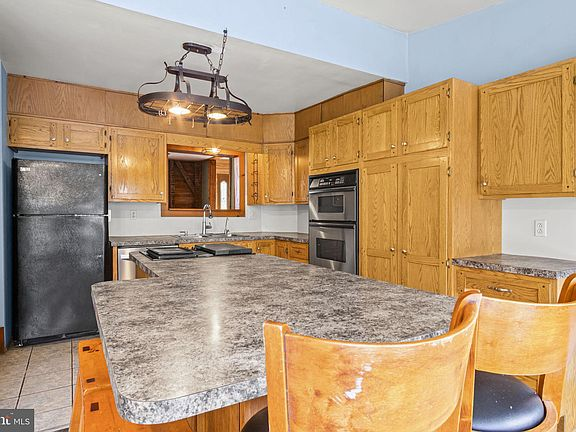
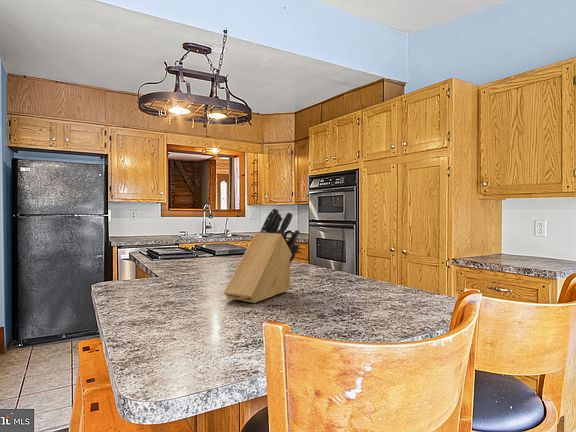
+ knife block [223,207,301,304]
